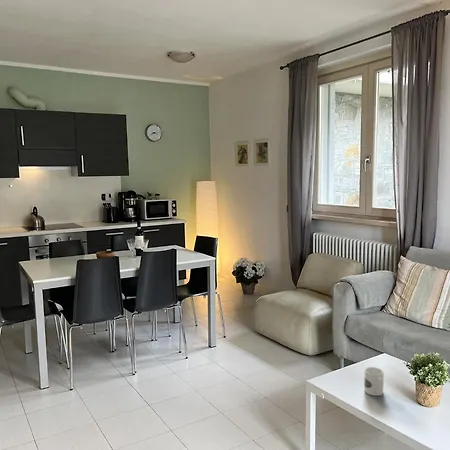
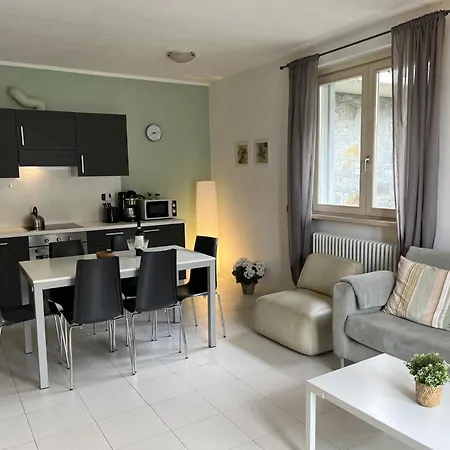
- mug [363,366,385,397]
